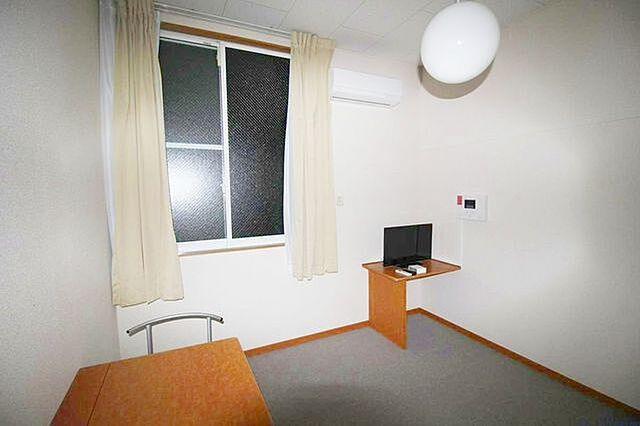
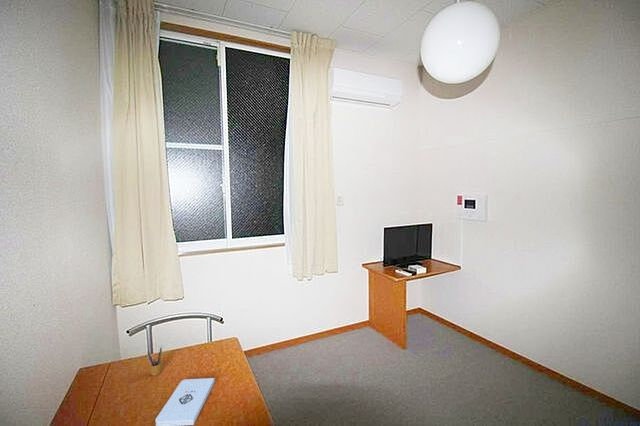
+ pencil box [145,345,163,376]
+ notepad [154,377,216,426]
